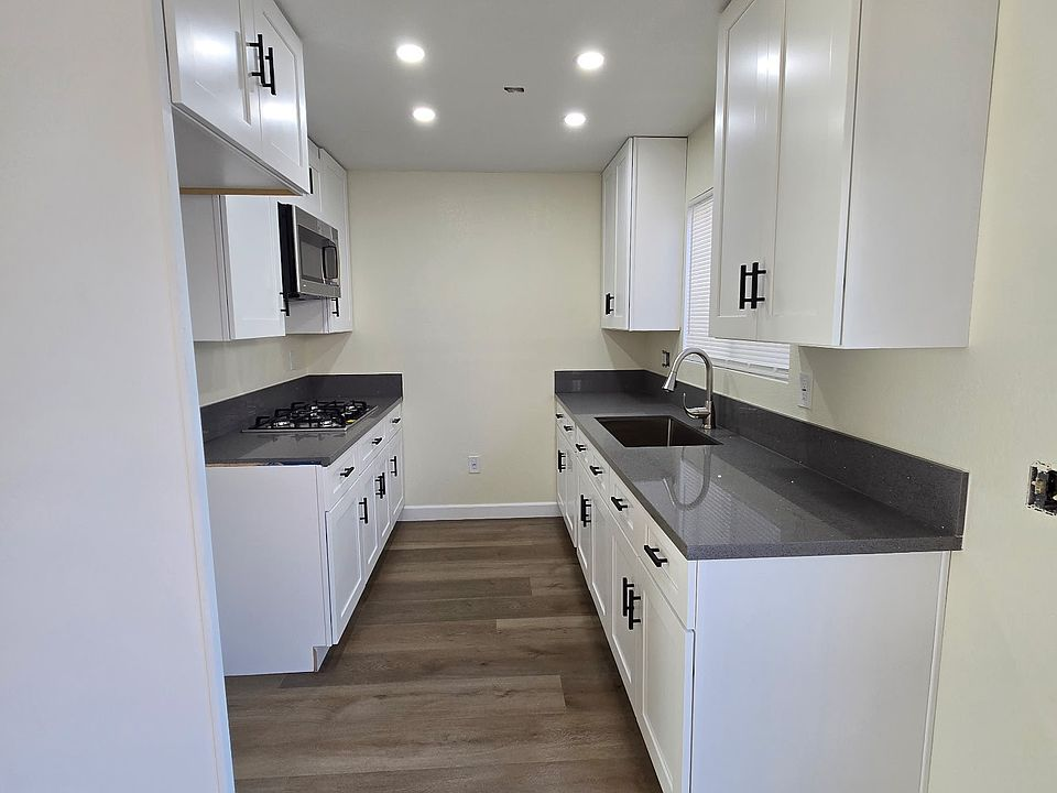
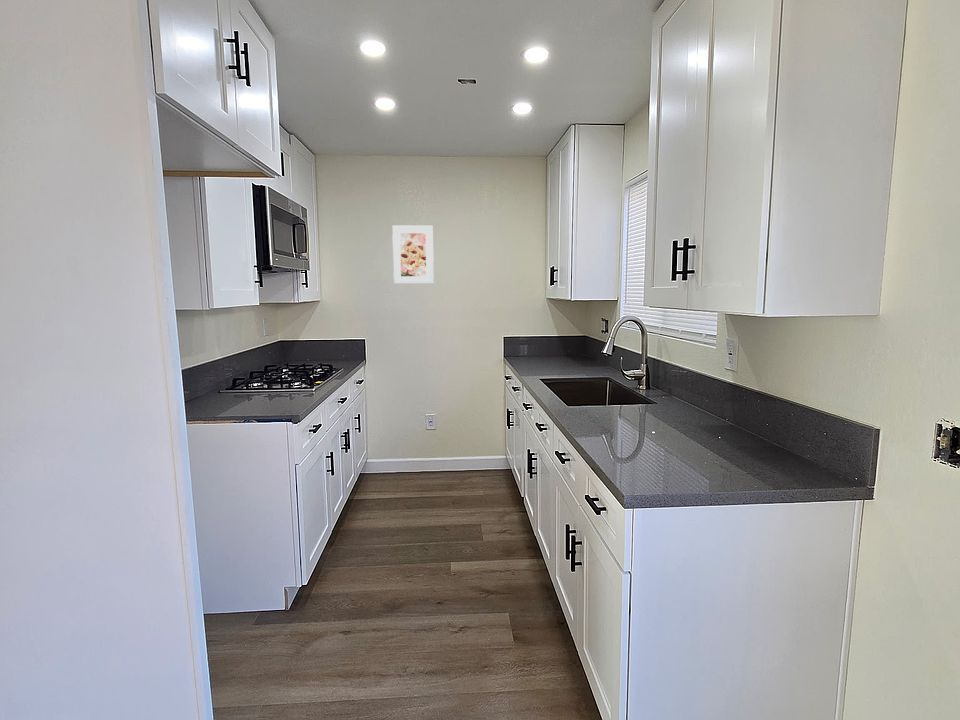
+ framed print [391,225,435,285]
